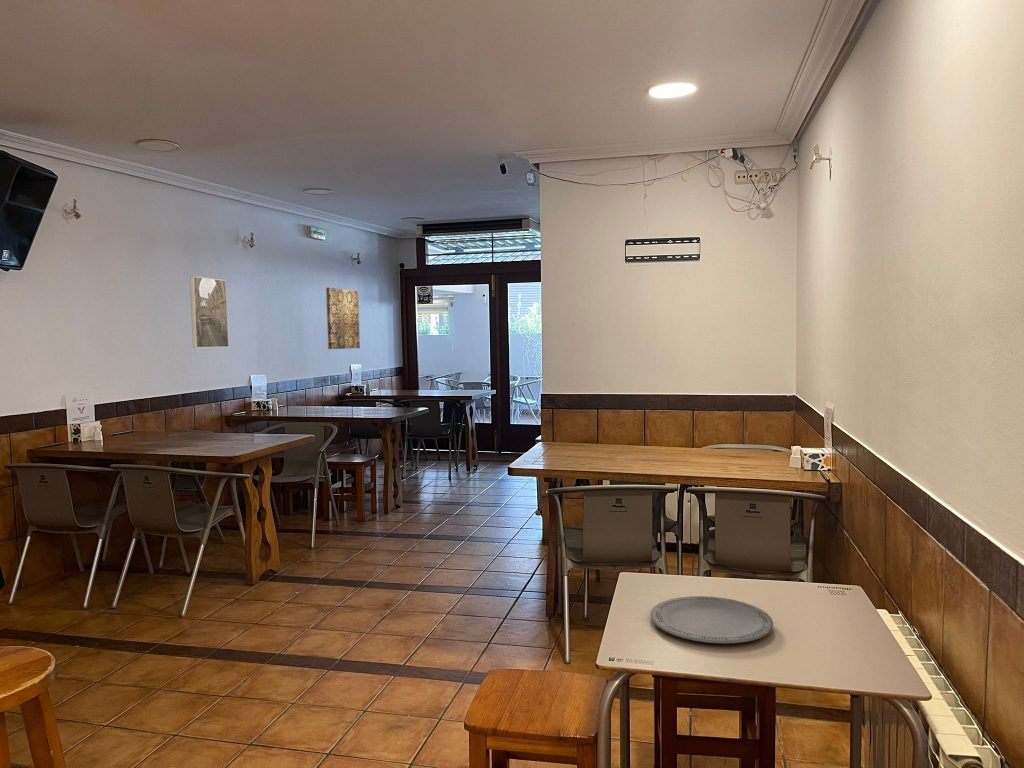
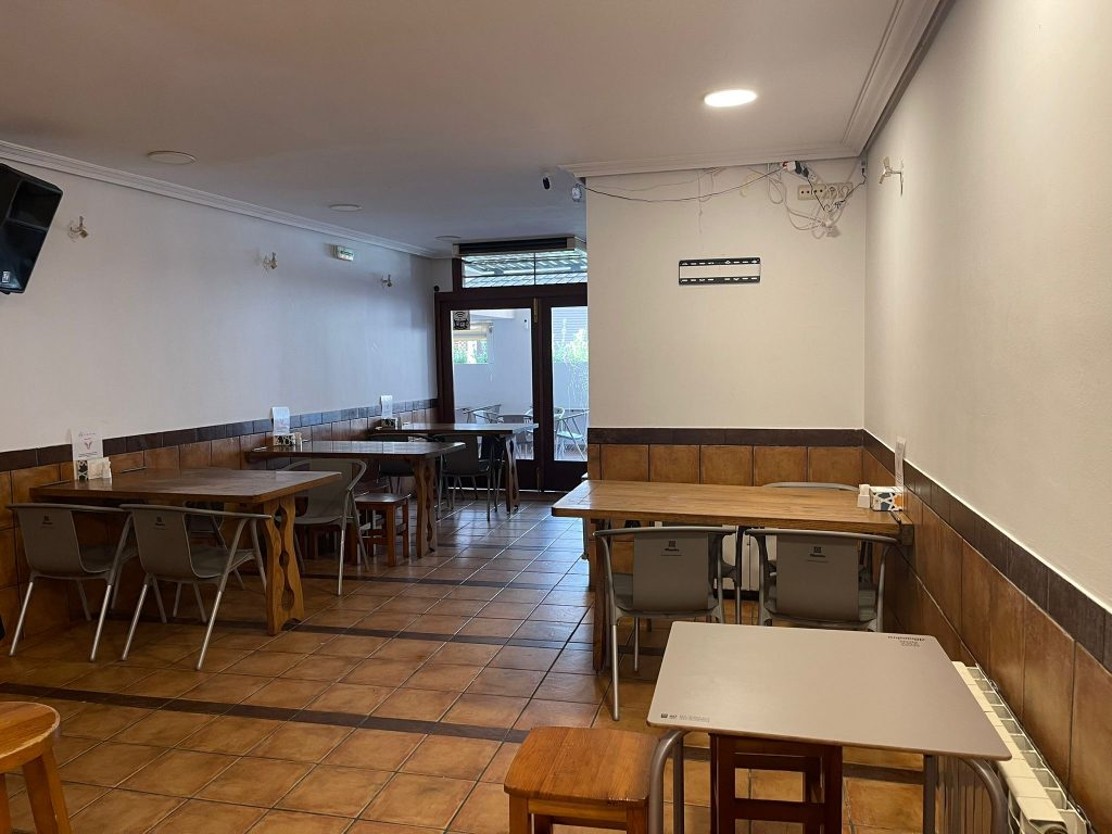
- wall art [325,286,361,350]
- plate [650,595,774,644]
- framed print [189,276,230,349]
